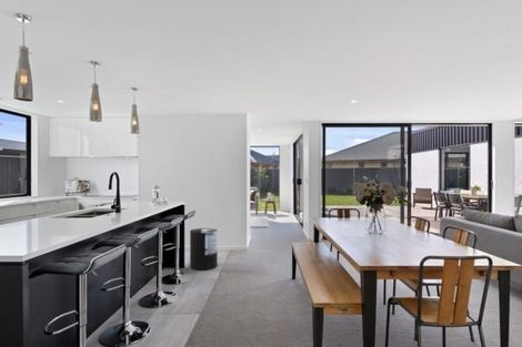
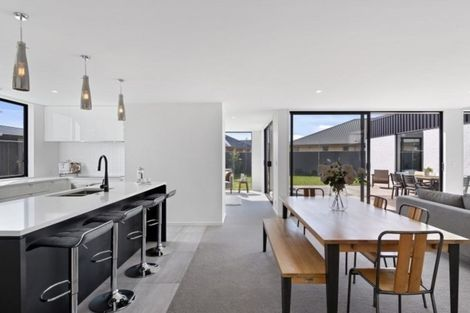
- trash can [189,227,219,272]
